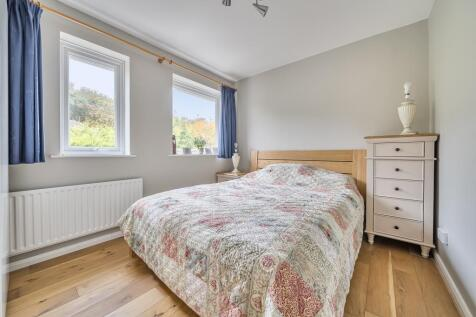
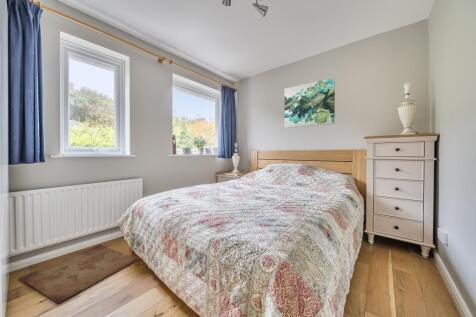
+ wall art [283,77,336,129]
+ rug [17,243,140,304]
